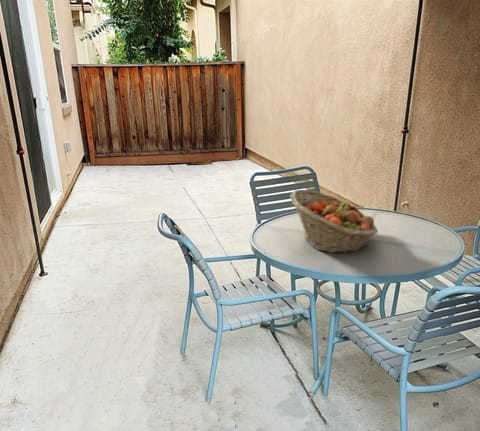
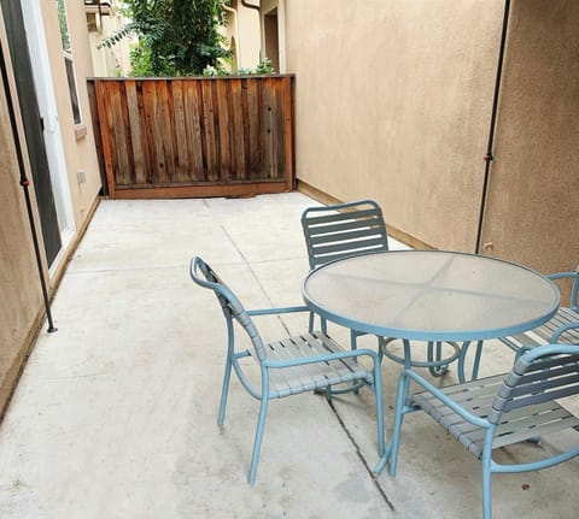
- fruit basket [289,189,379,254]
